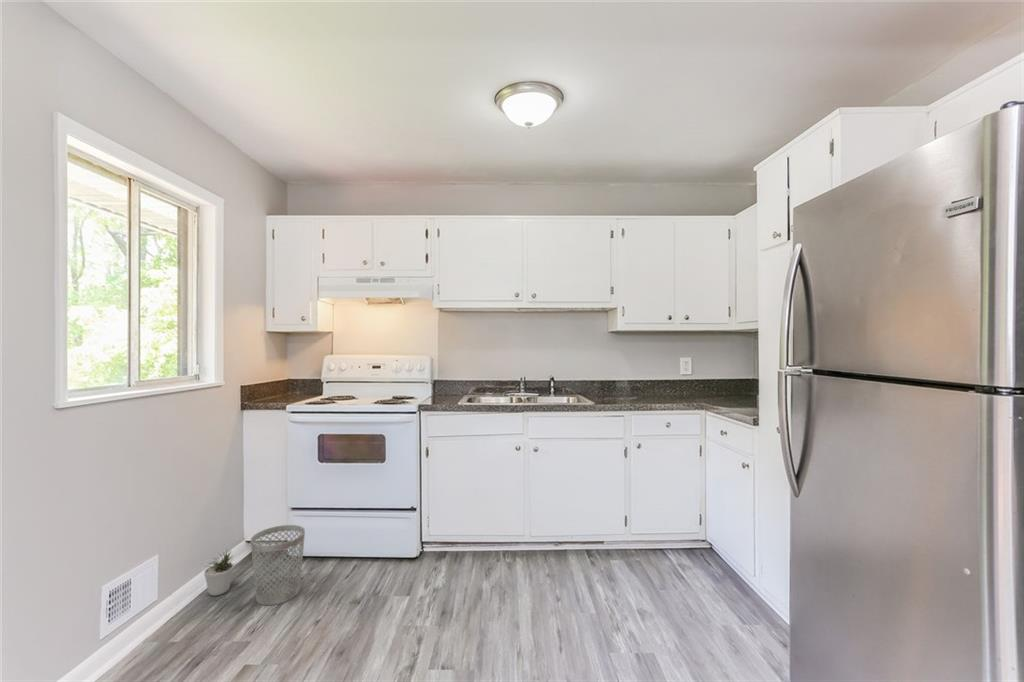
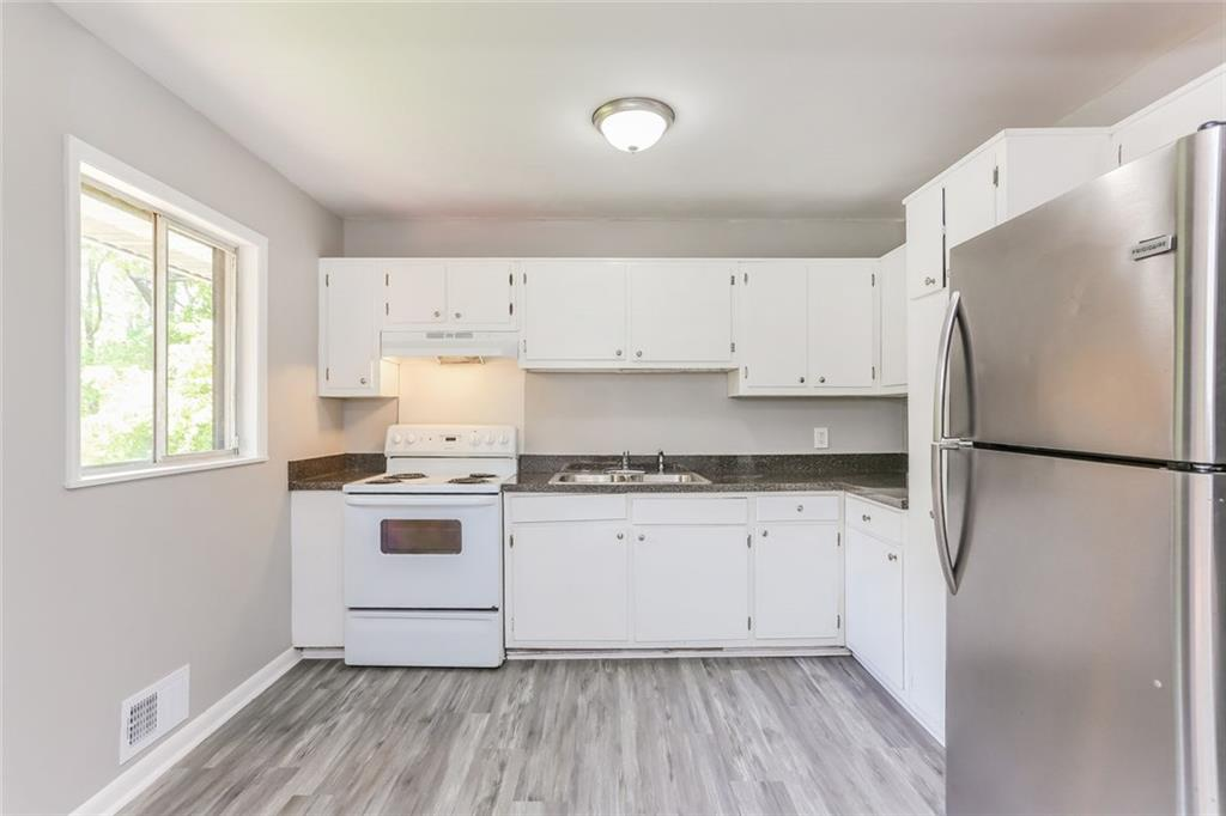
- potted plant [203,549,237,597]
- wastebasket [250,524,306,606]
